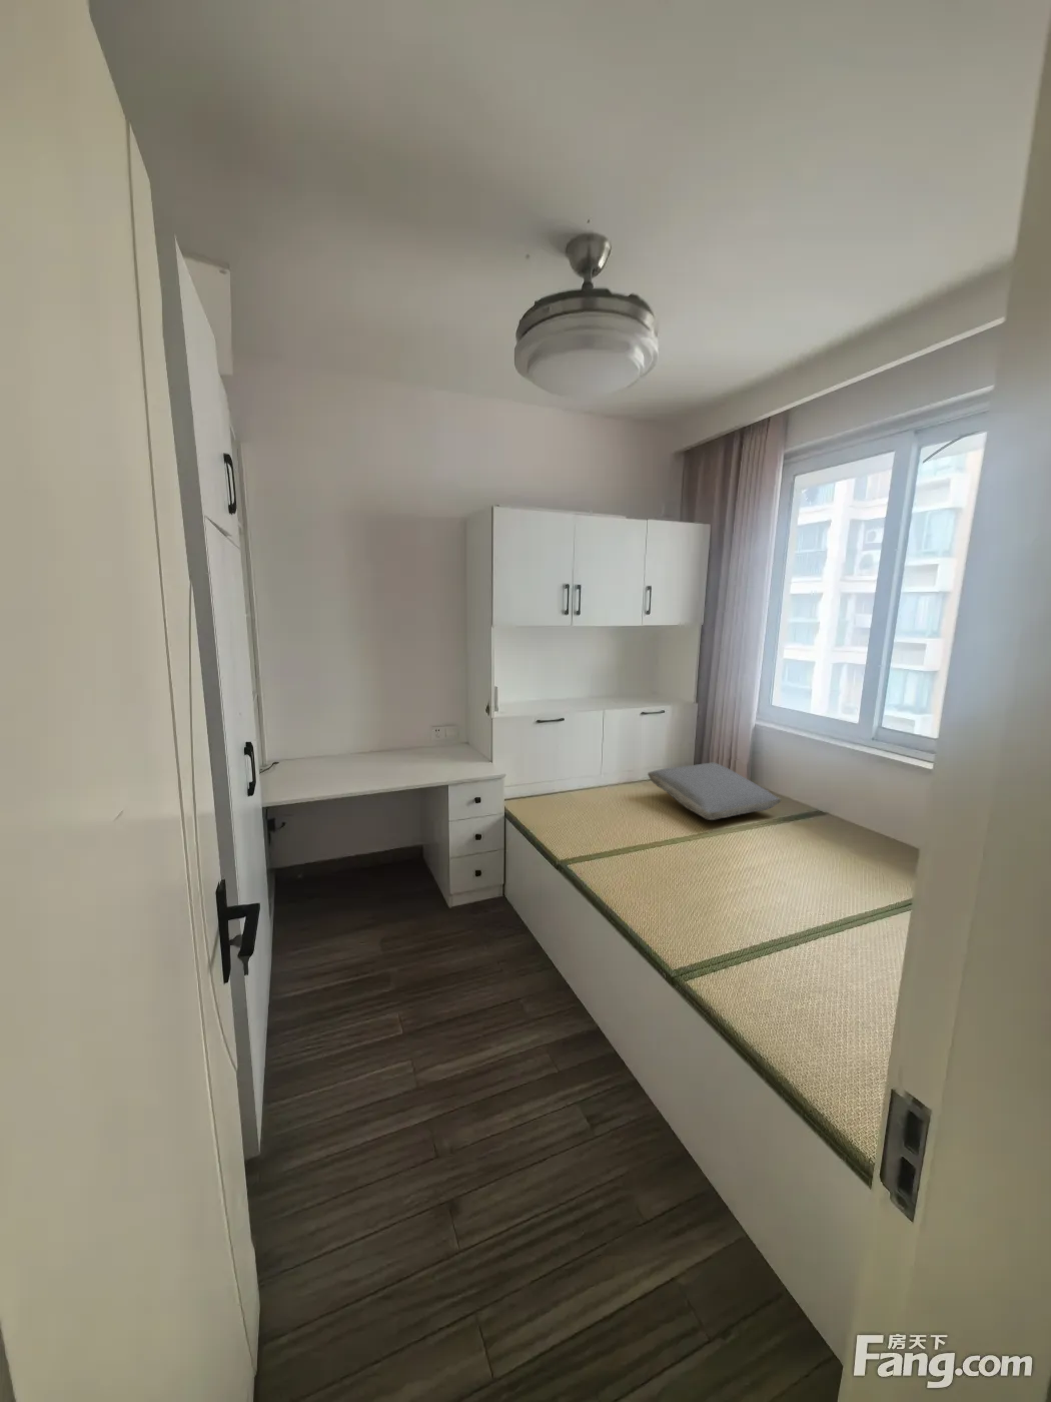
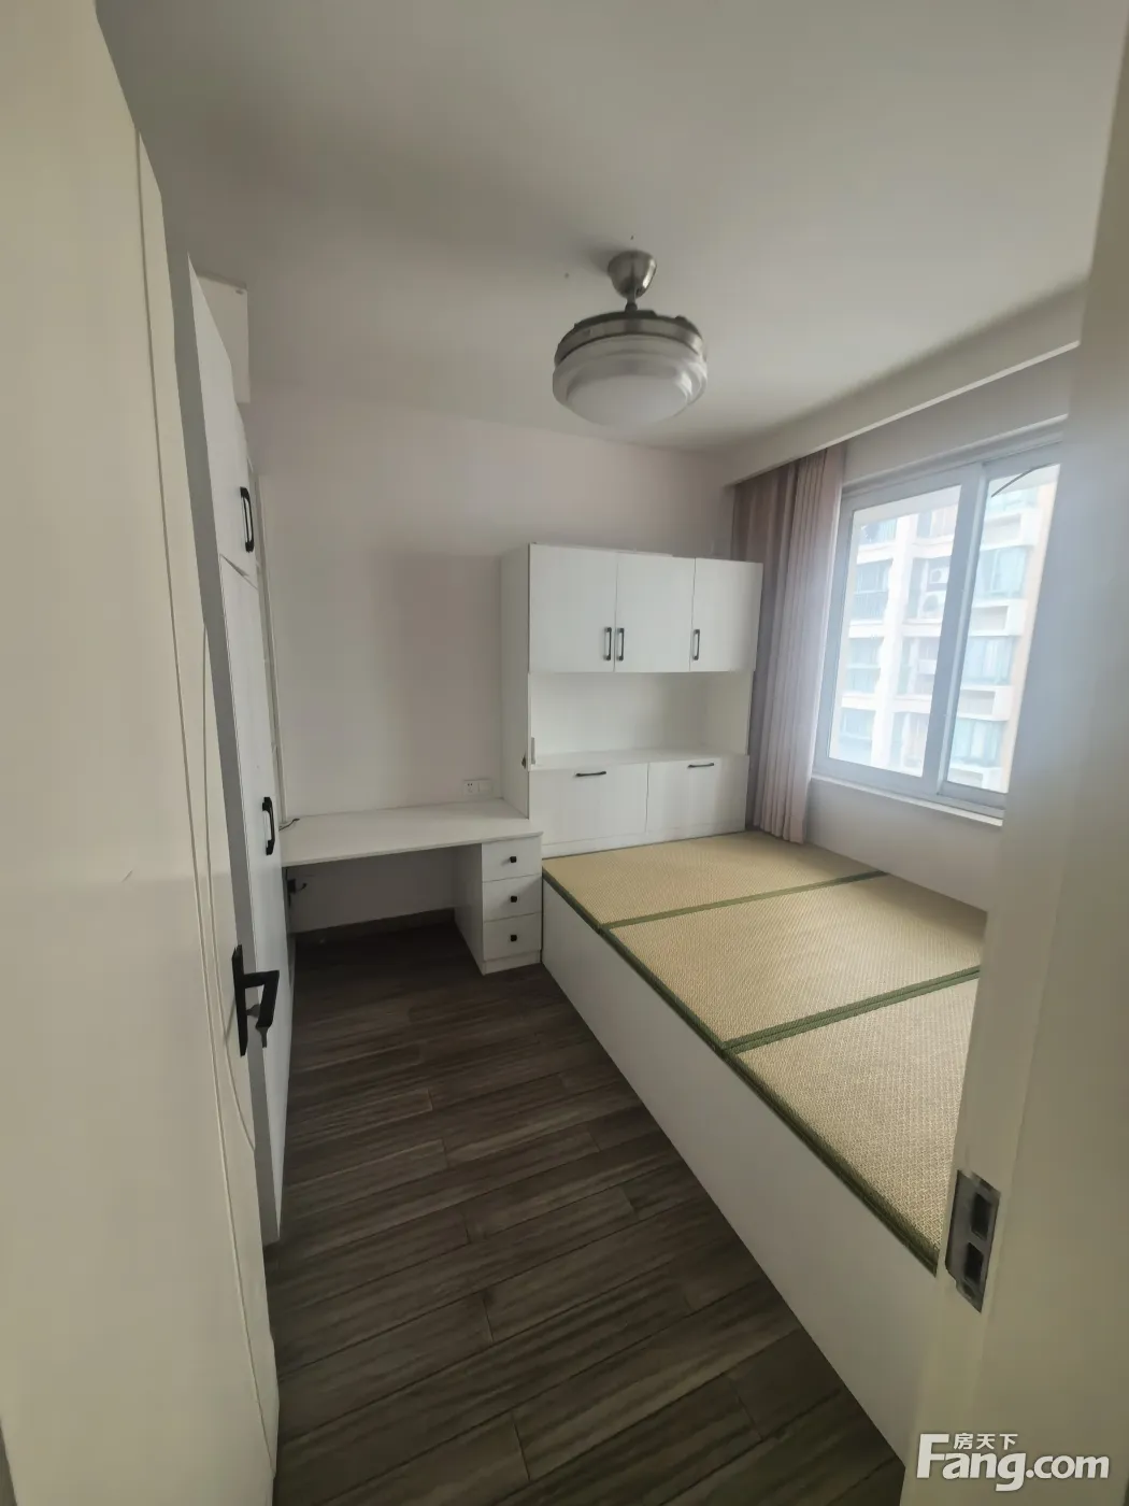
- pillow [647,761,782,821]
